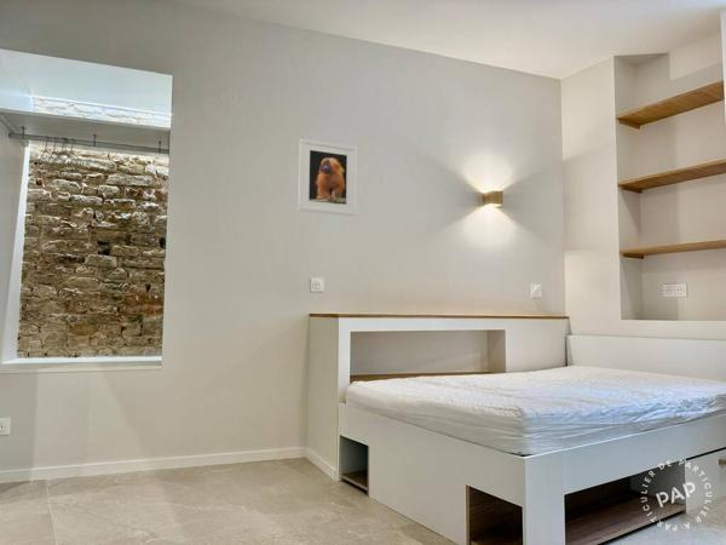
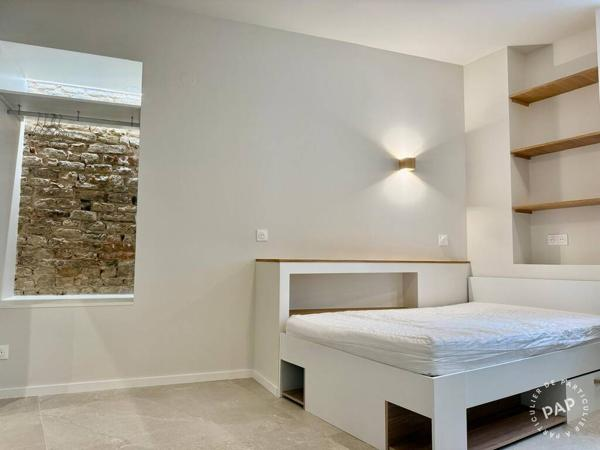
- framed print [296,137,358,217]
